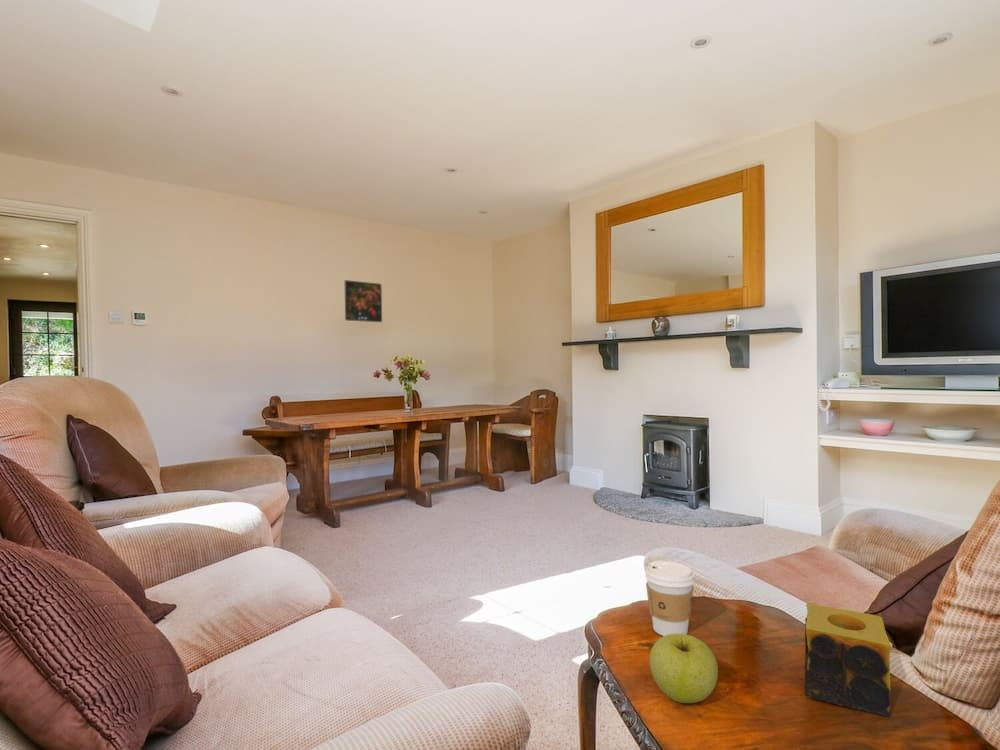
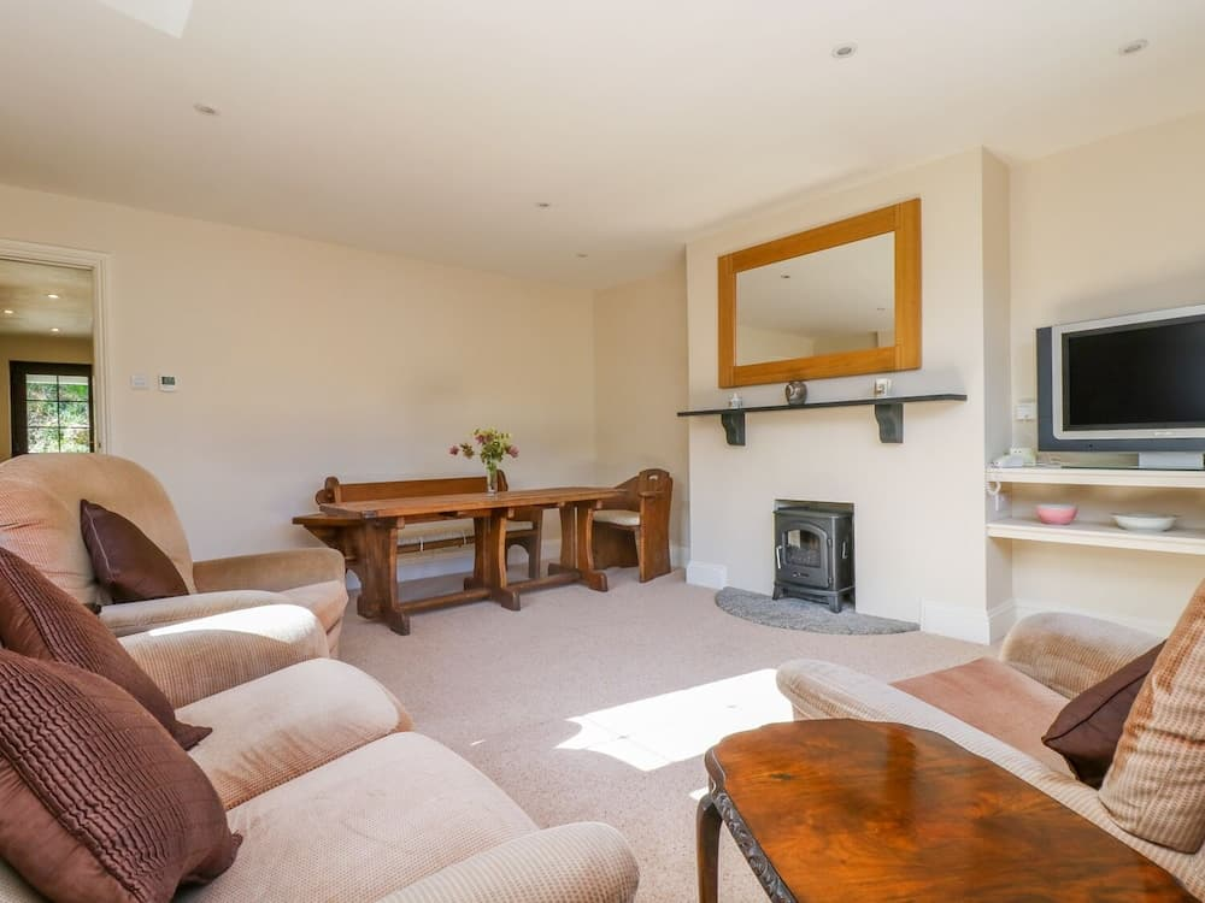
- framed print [344,279,383,323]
- candle [804,602,892,717]
- apple [649,634,719,704]
- coffee cup [644,559,696,637]
